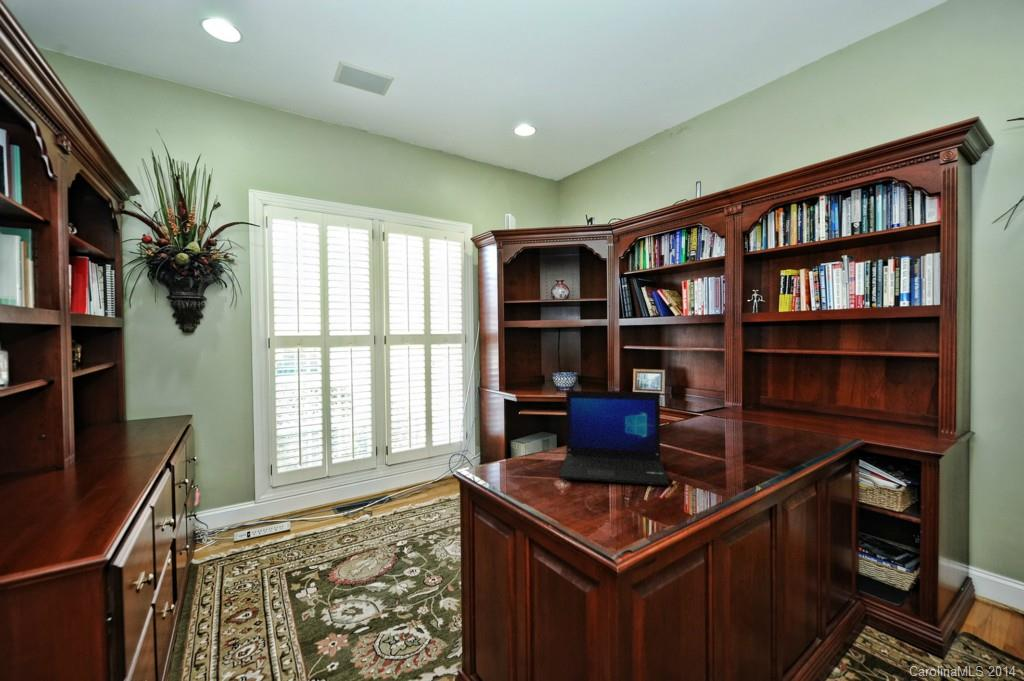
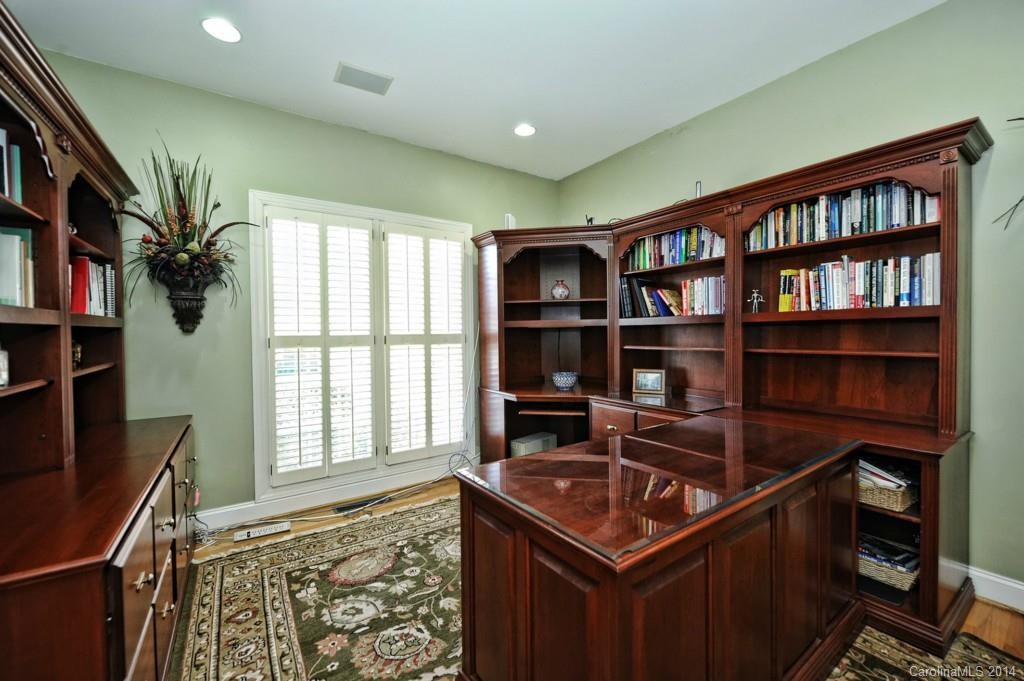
- laptop [558,390,671,487]
